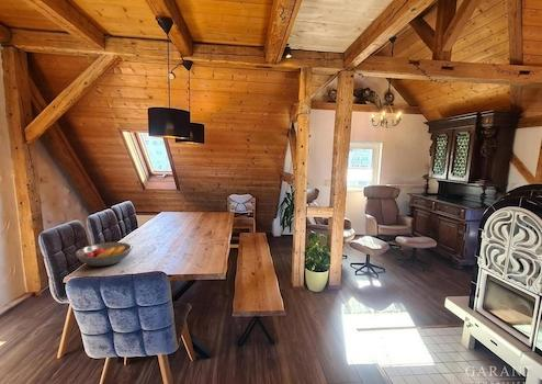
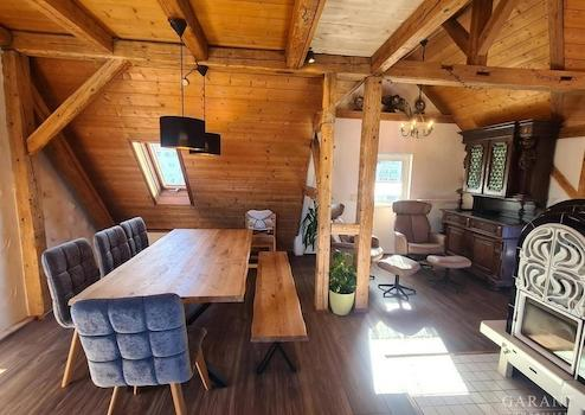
- fruit bowl [75,241,134,268]
